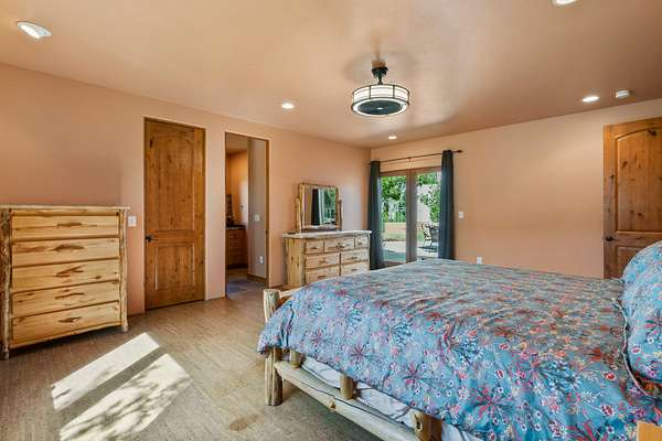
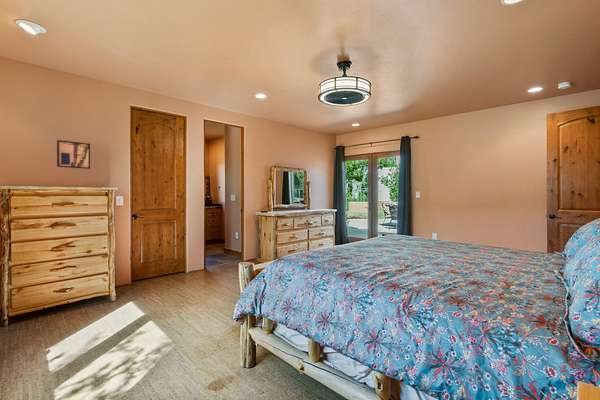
+ wall art [56,139,91,170]
